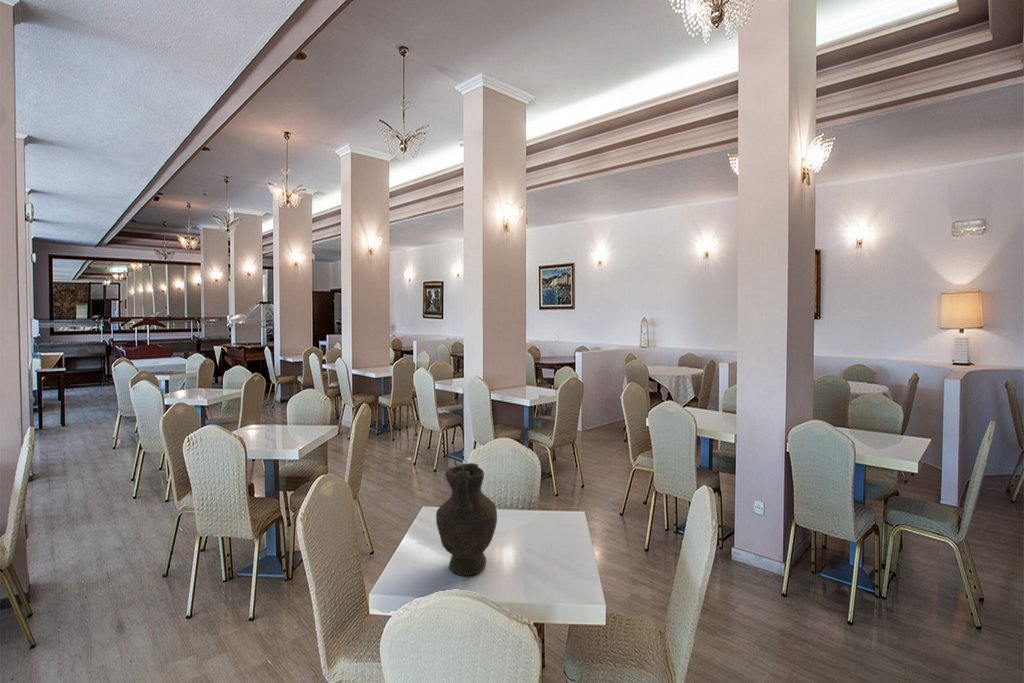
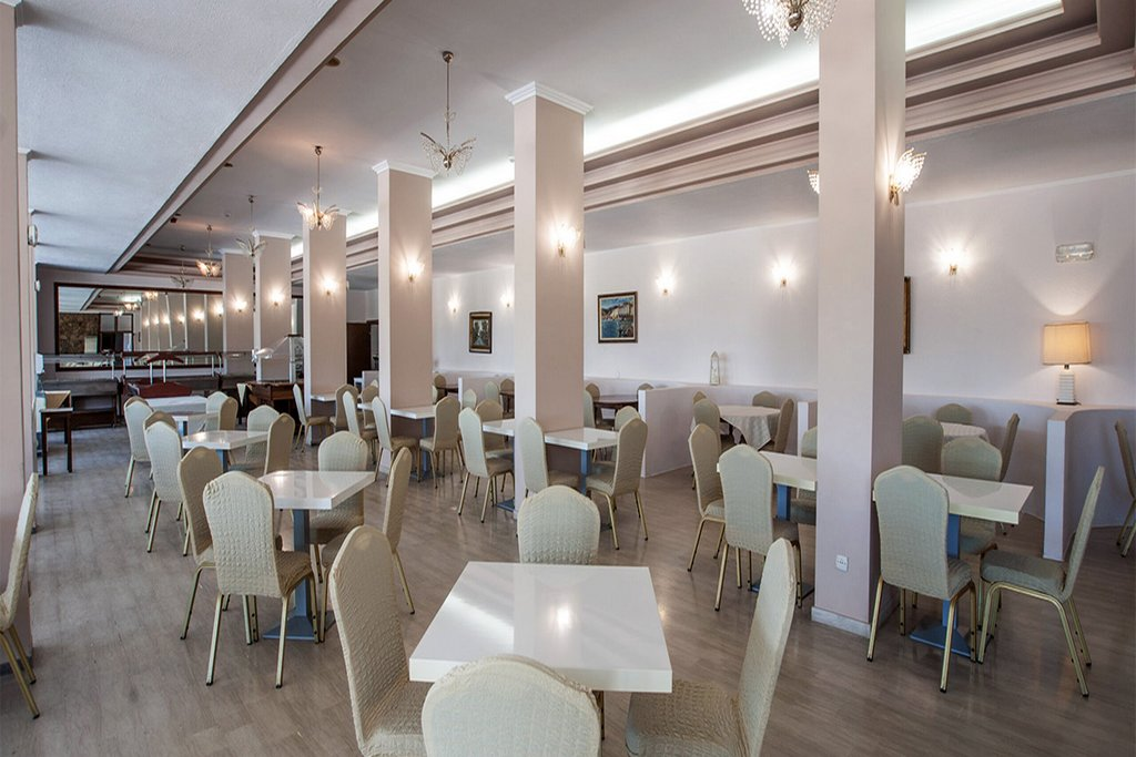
- decorative vase [435,462,498,577]
